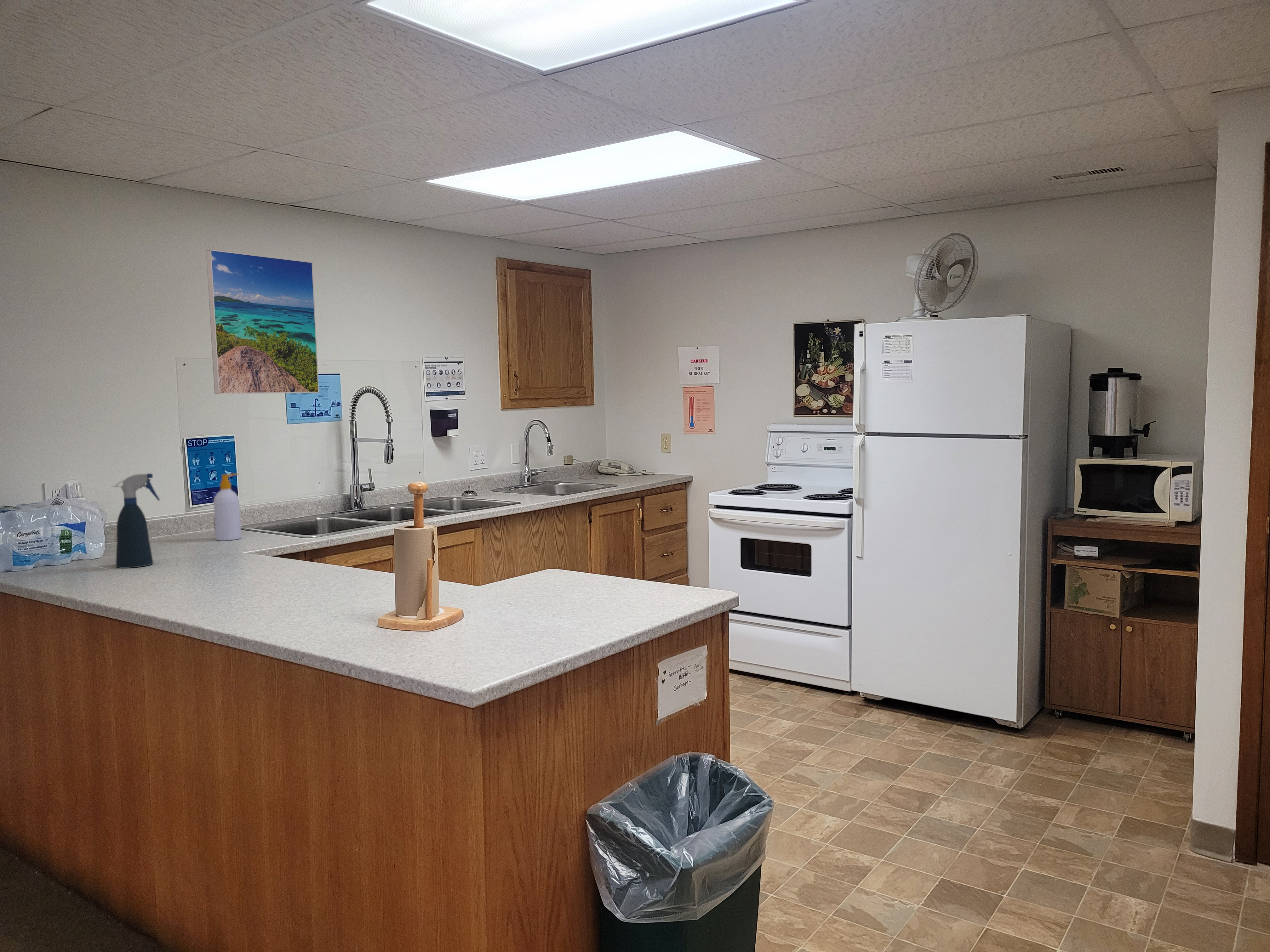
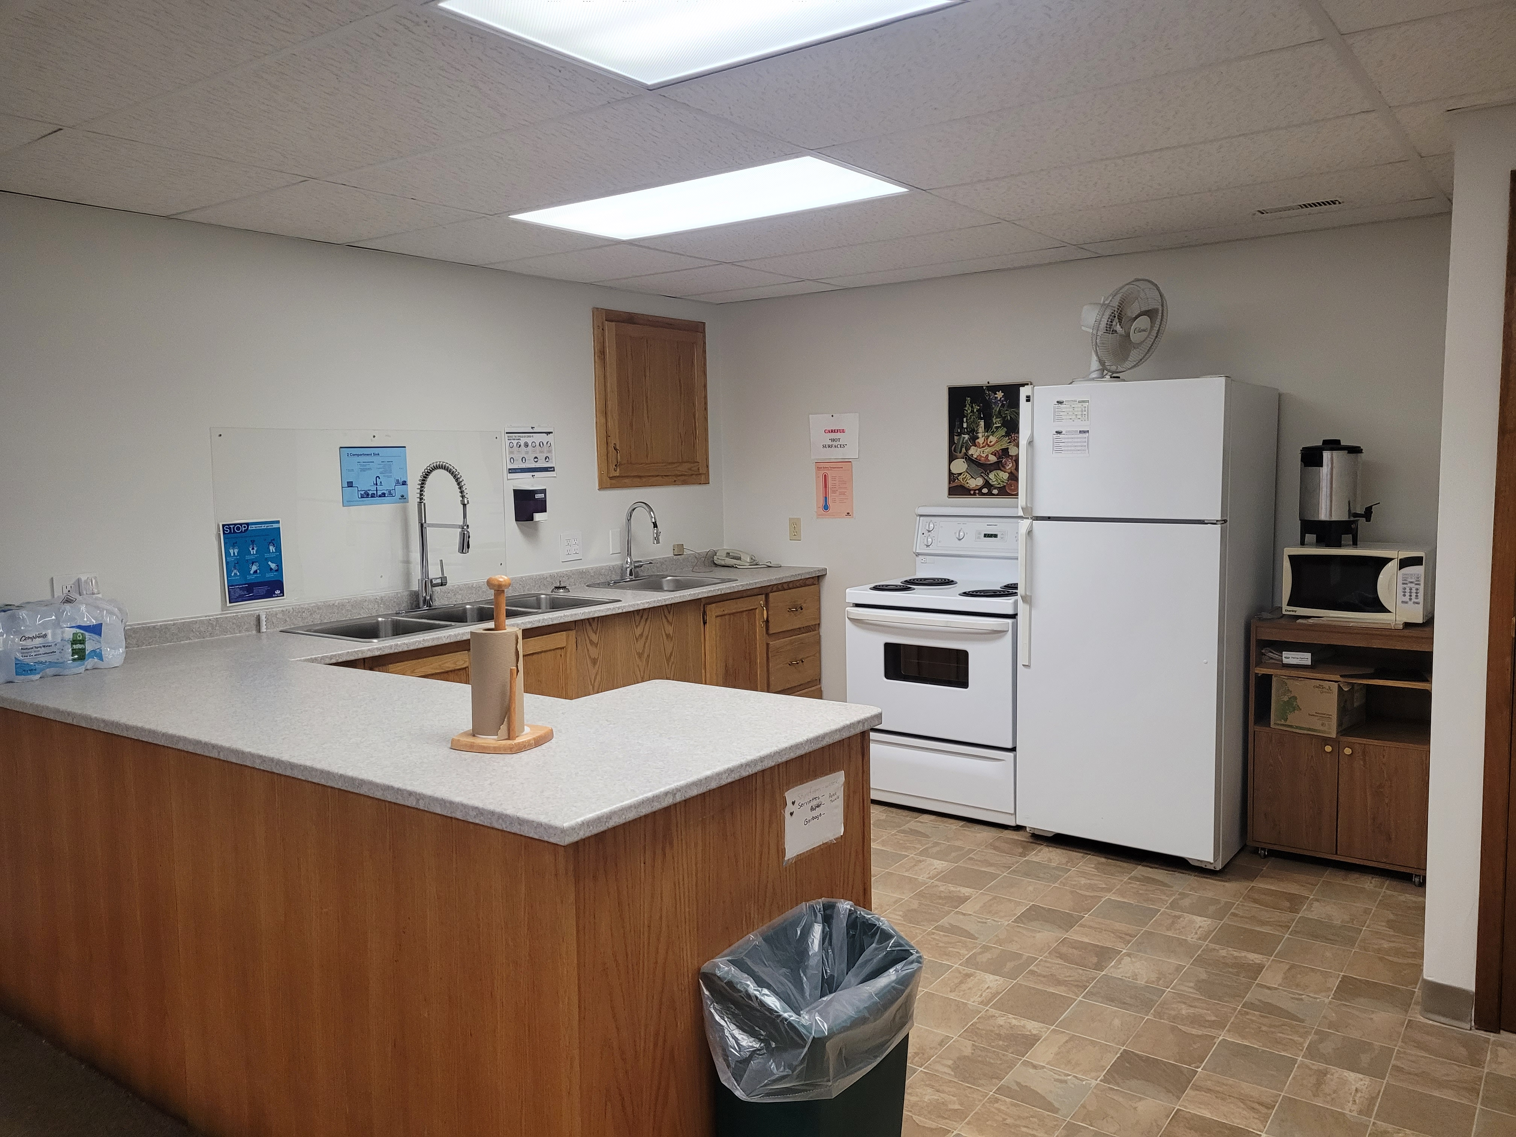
- spray bottle [111,473,160,568]
- soap bottle [213,473,242,541]
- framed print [206,249,319,394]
